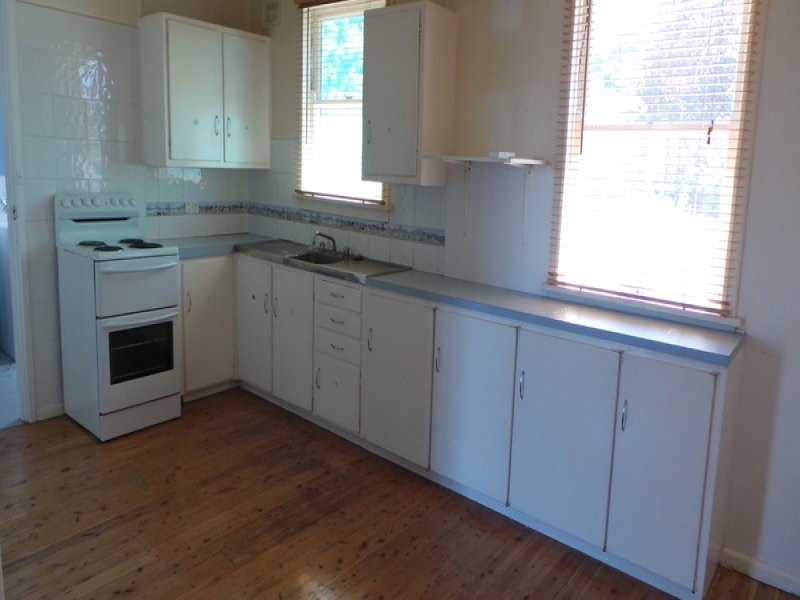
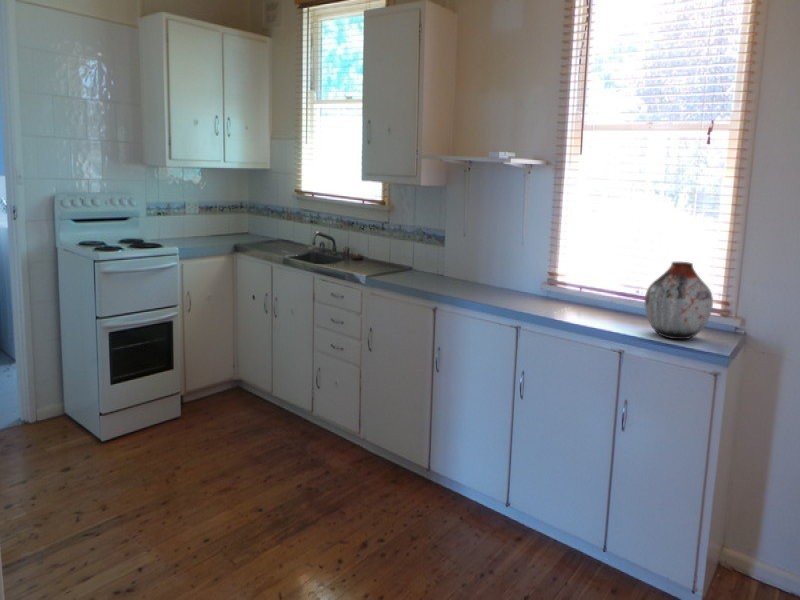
+ vase [644,261,714,340]
